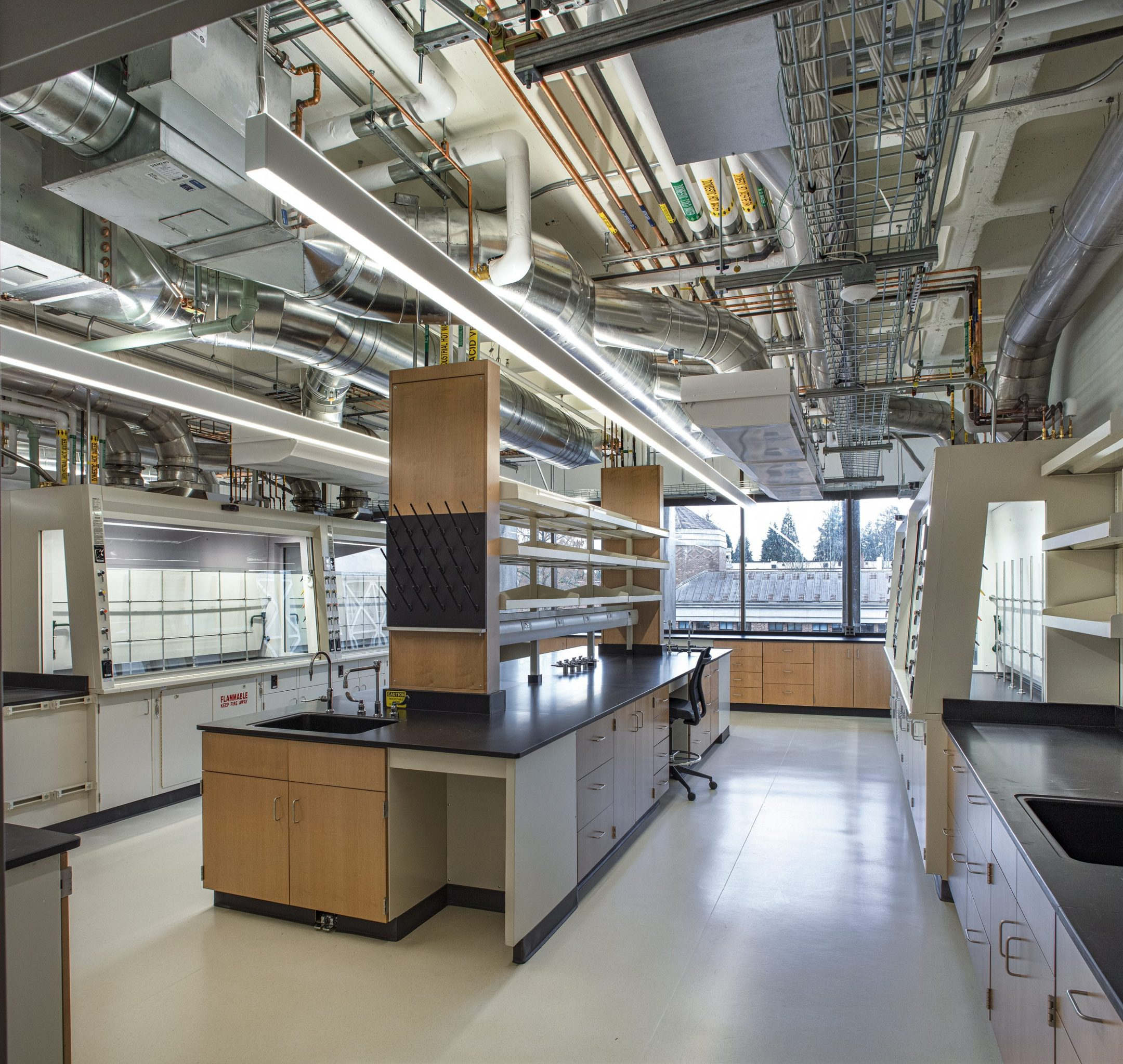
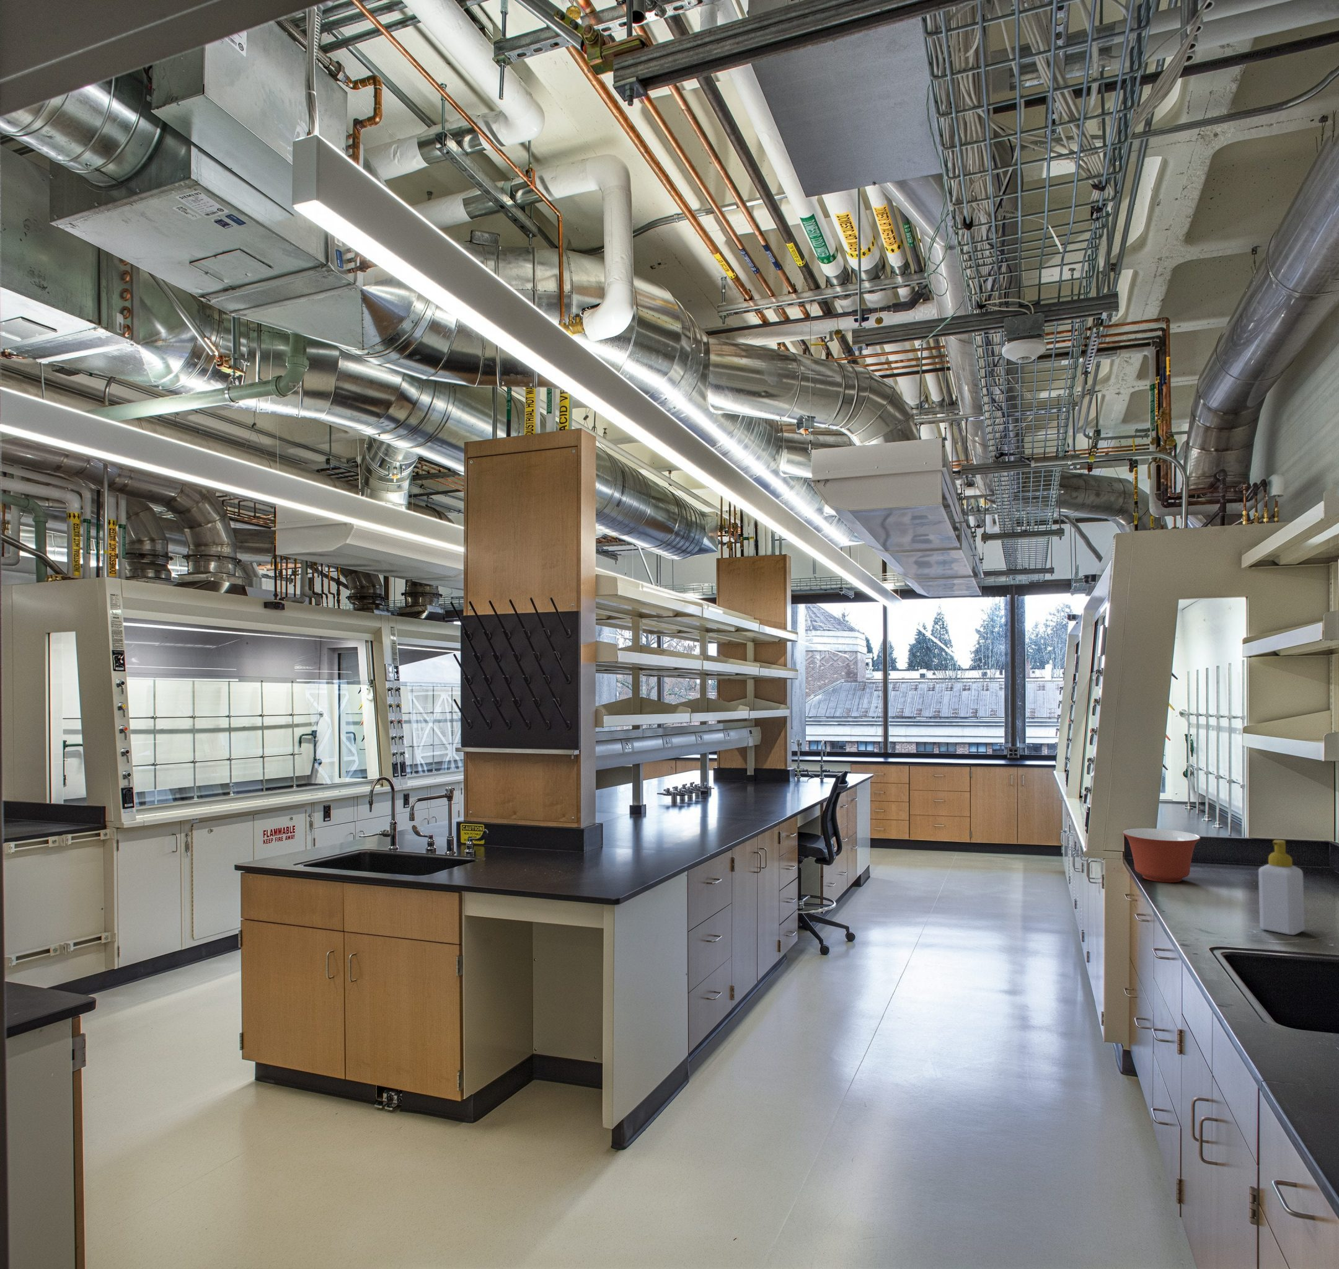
+ soap bottle [1258,840,1306,935]
+ mixing bowl [1122,828,1202,883]
